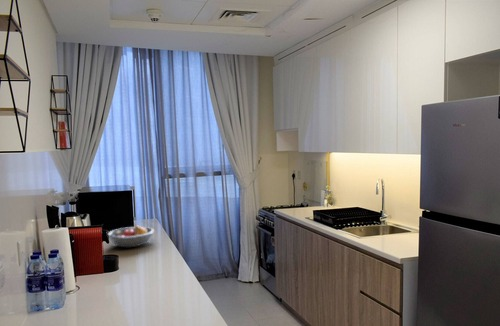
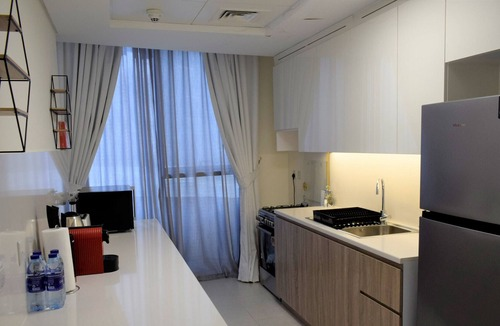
- fruit bowl [107,224,155,248]
